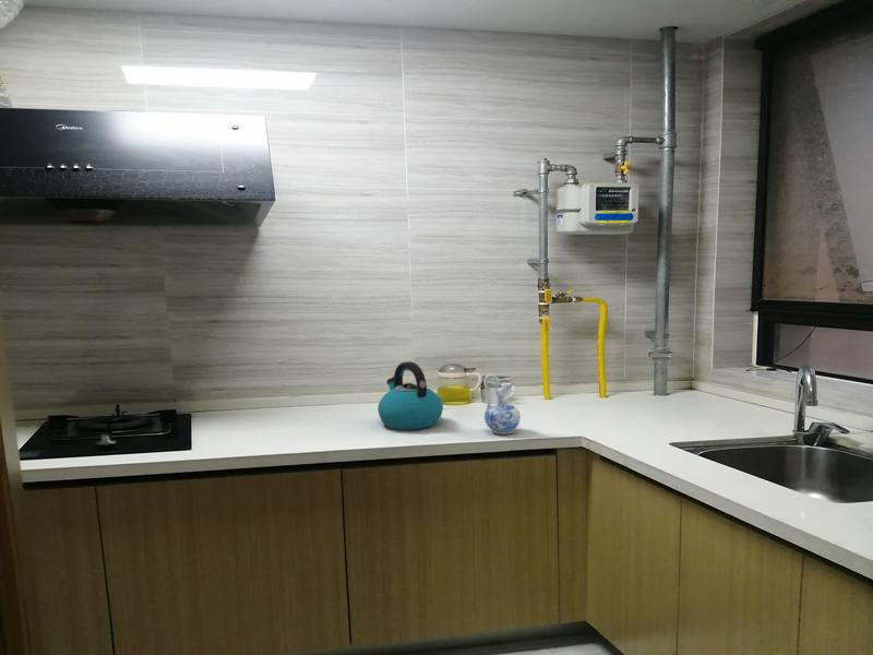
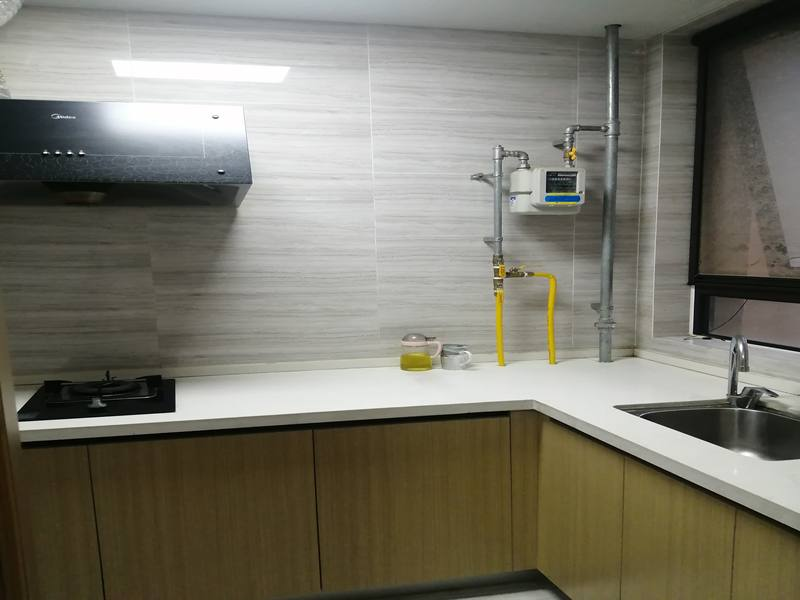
- kettle [376,360,444,431]
- ceramic pitcher [482,372,522,436]
